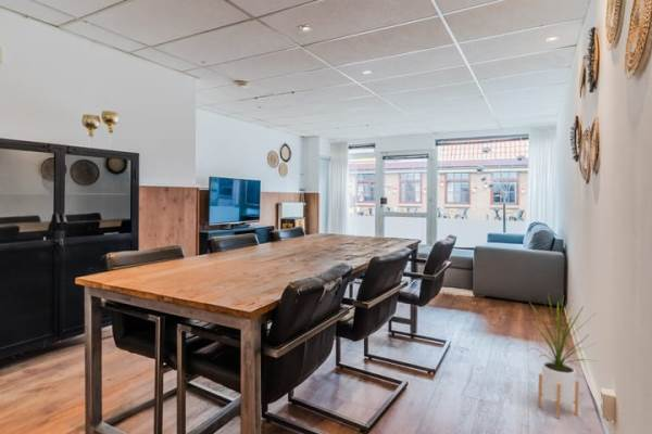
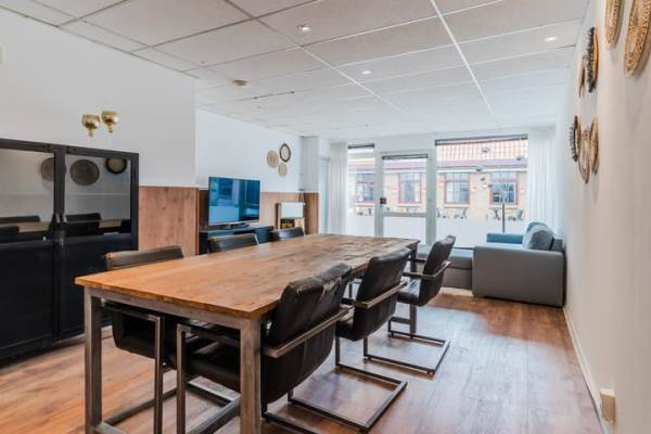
- house plant [527,294,598,420]
